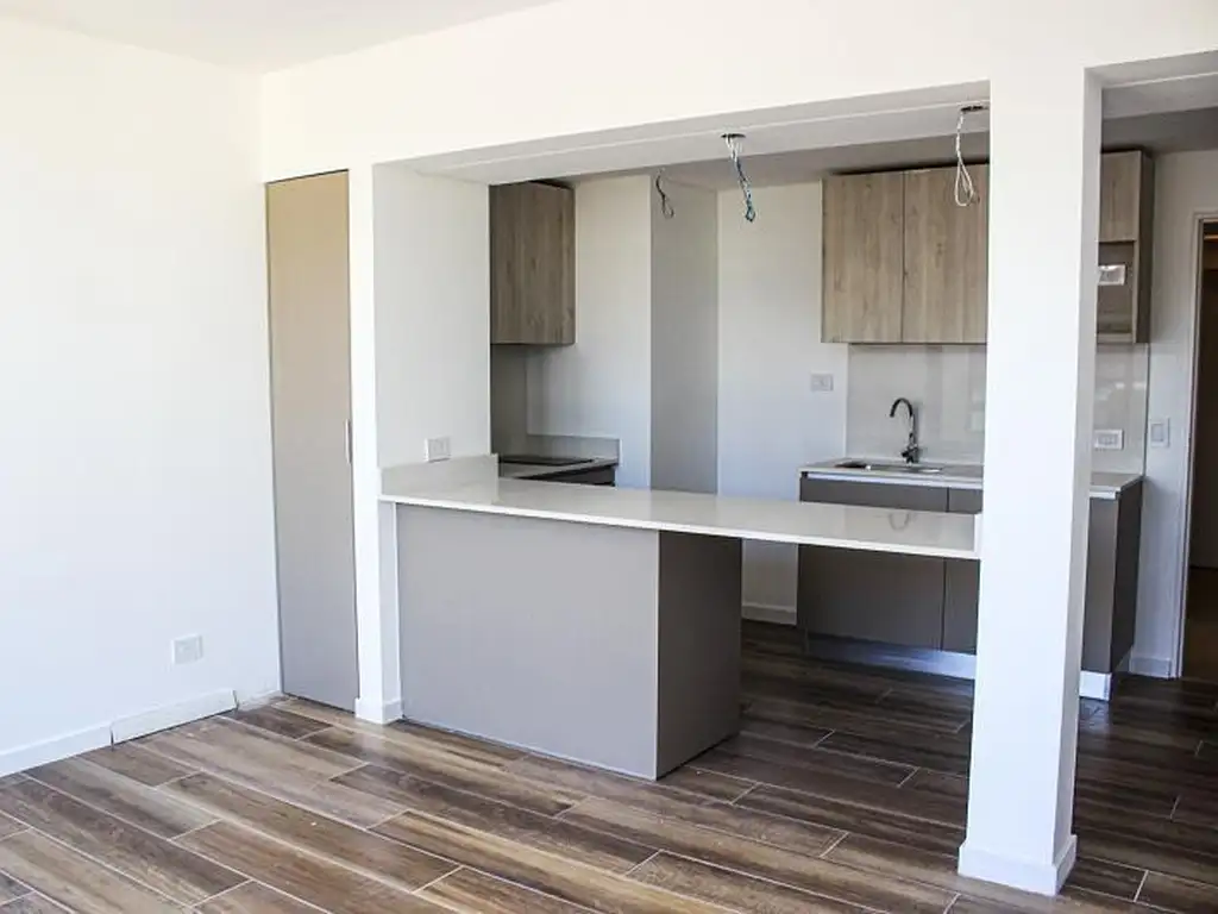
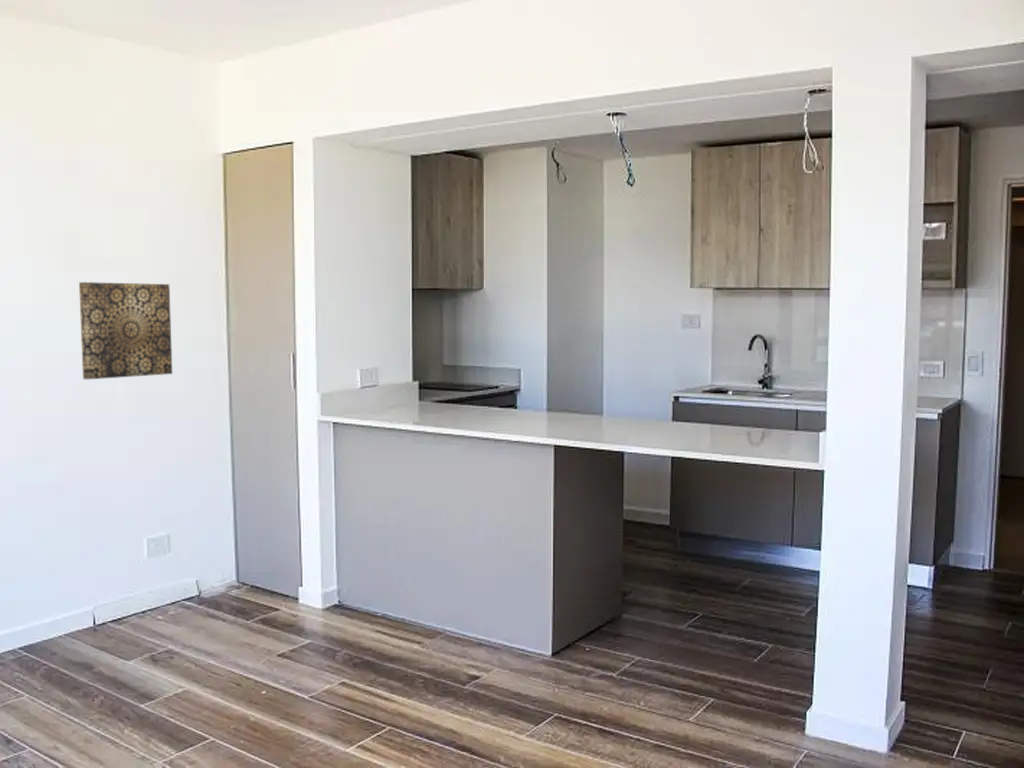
+ wall art [78,281,173,380]
